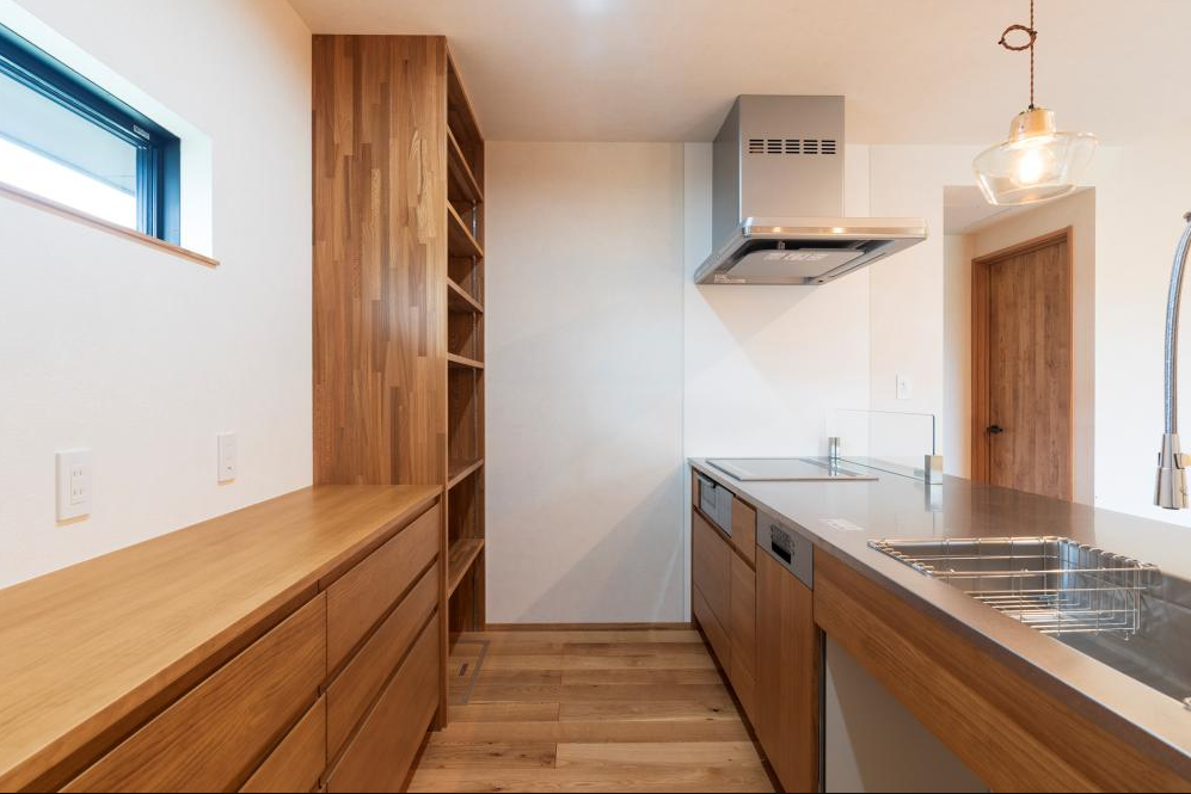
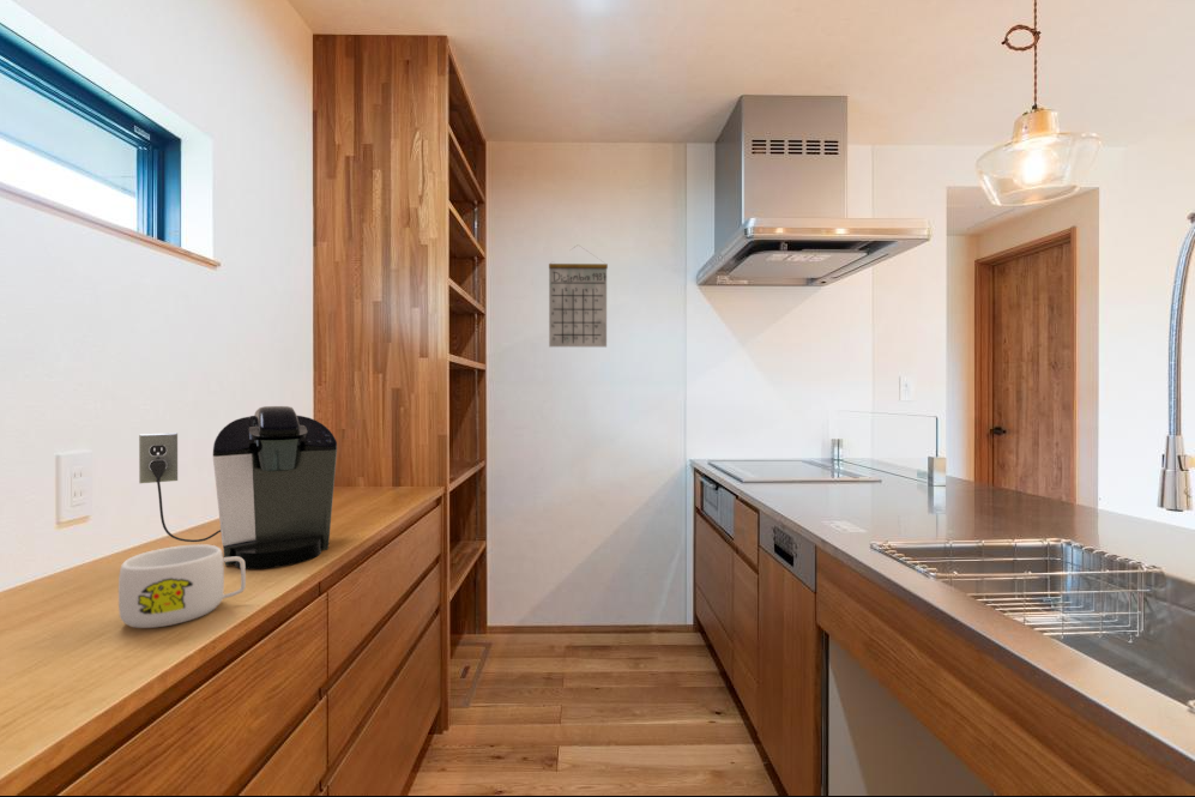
+ mug [117,543,247,629]
+ coffee maker [138,405,338,570]
+ calendar [548,243,609,348]
